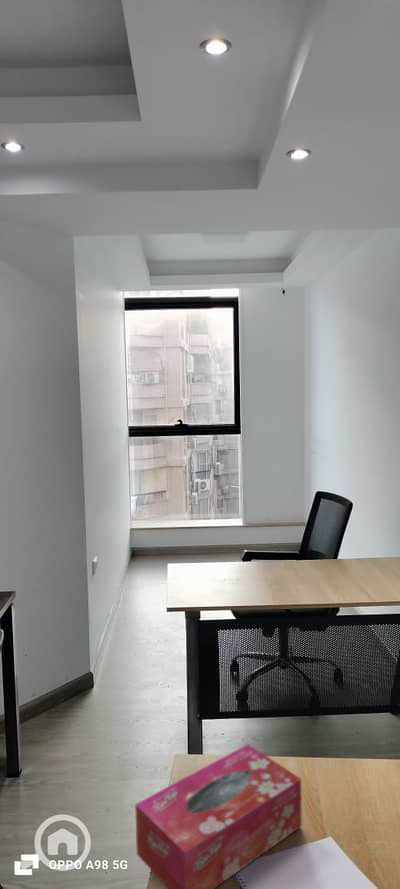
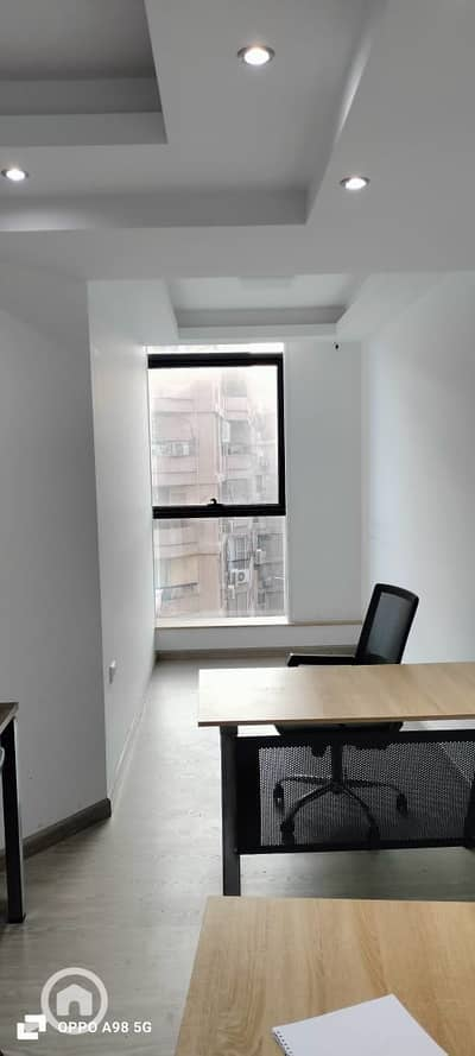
- tissue box [134,743,303,889]
